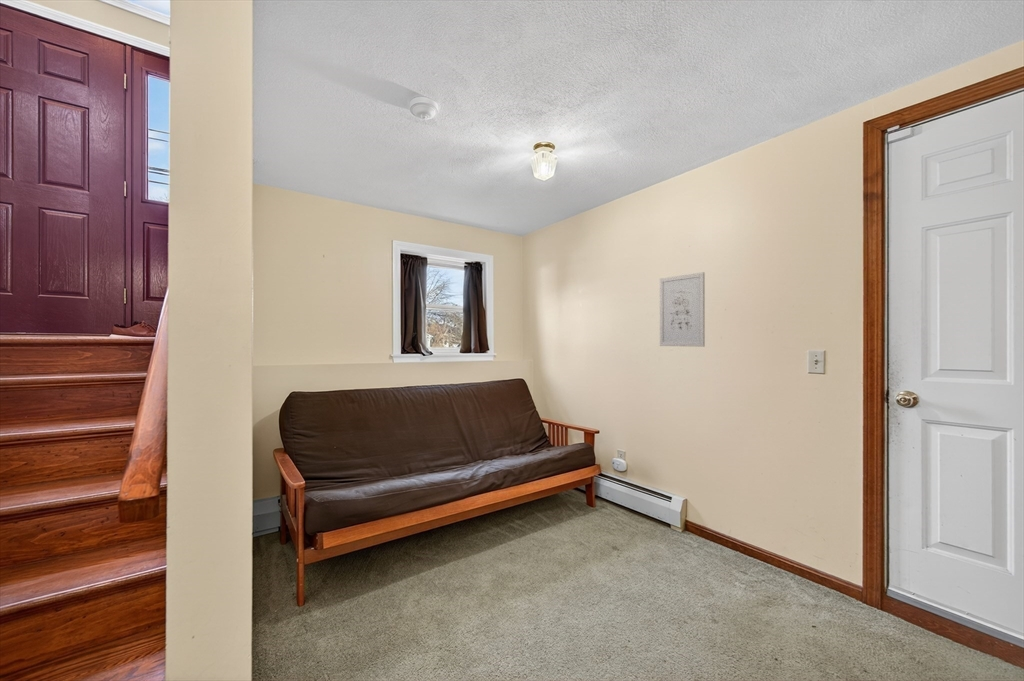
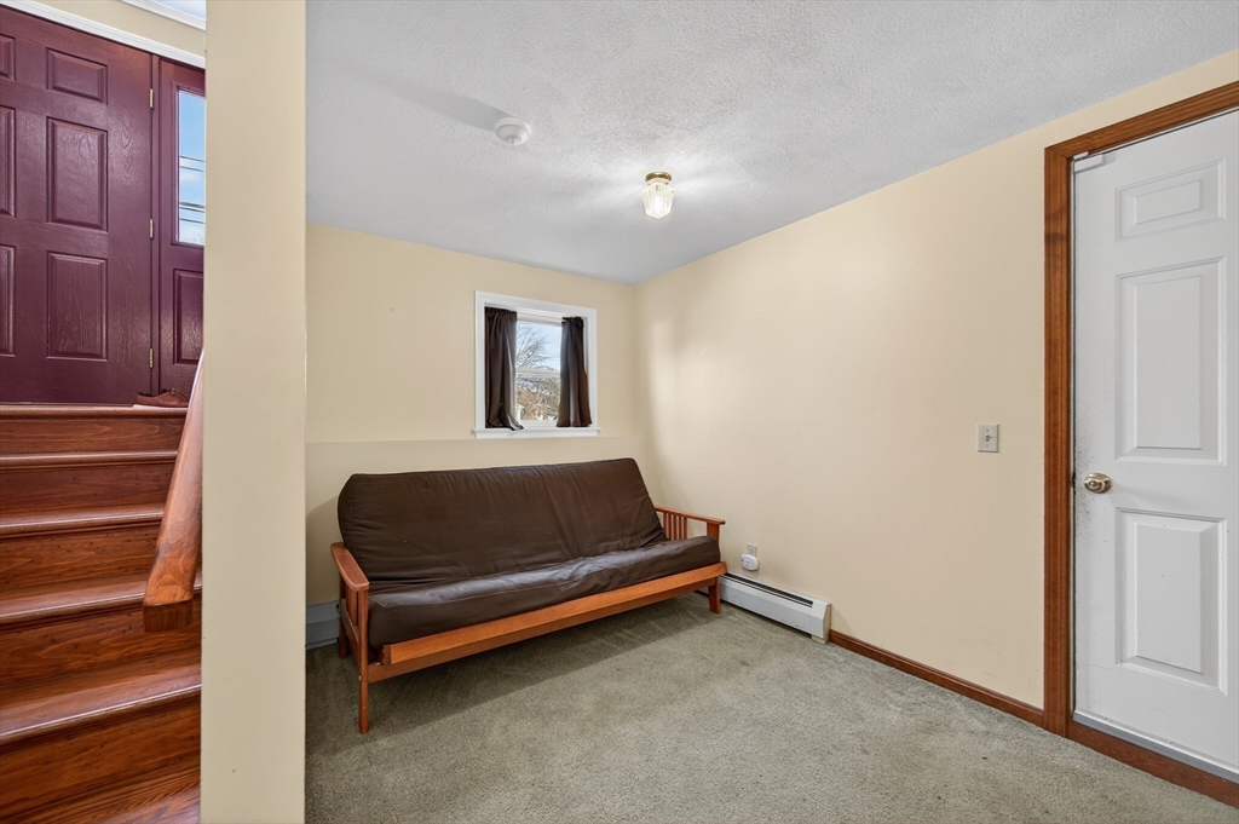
- wall art [659,271,706,348]
